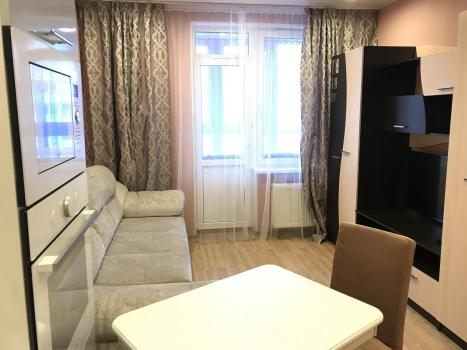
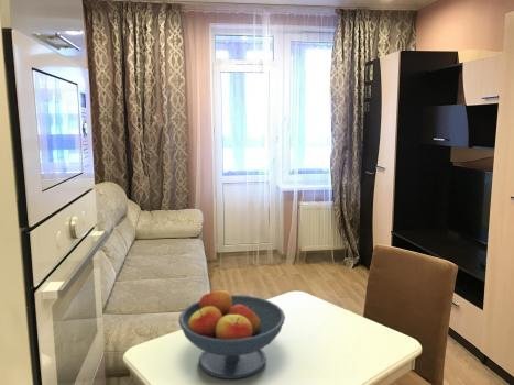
+ fruit bowl [177,286,286,380]
